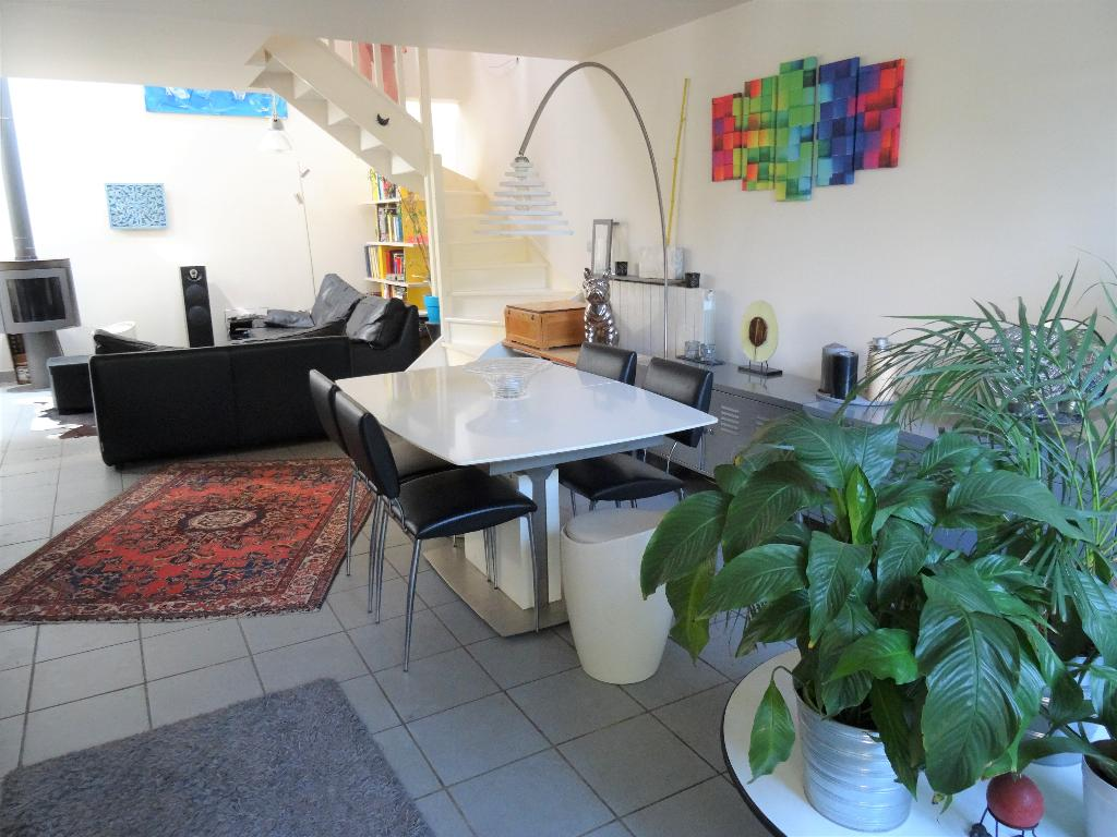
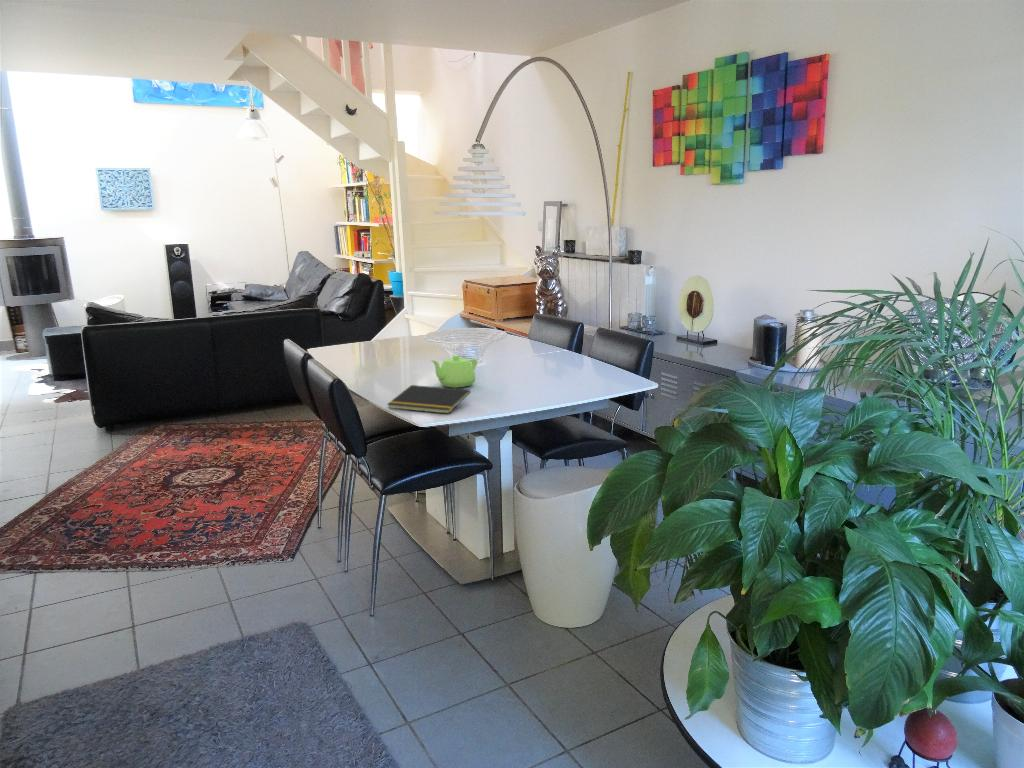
+ teapot [430,354,478,389]
+ notepad [386,384,471,415]
